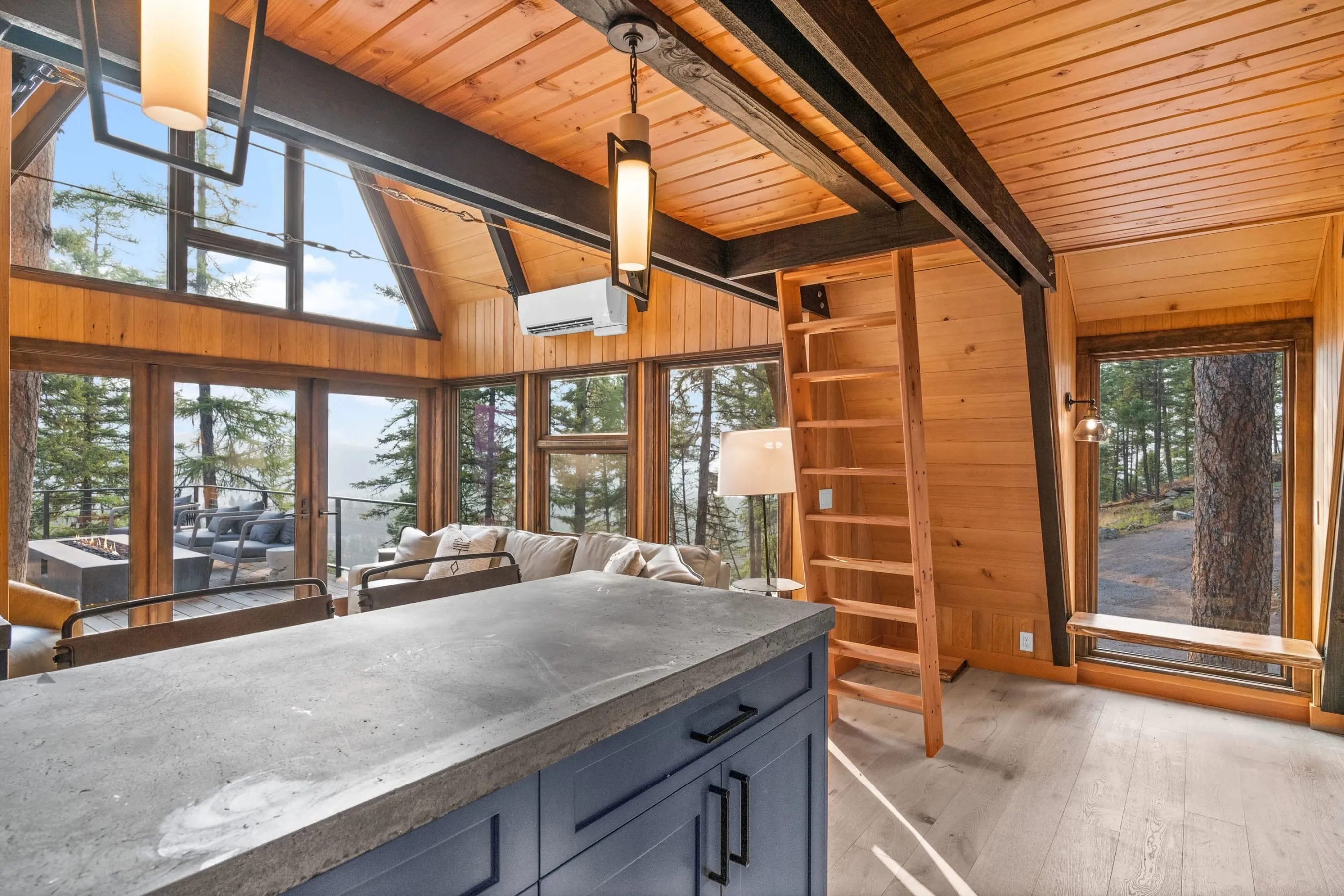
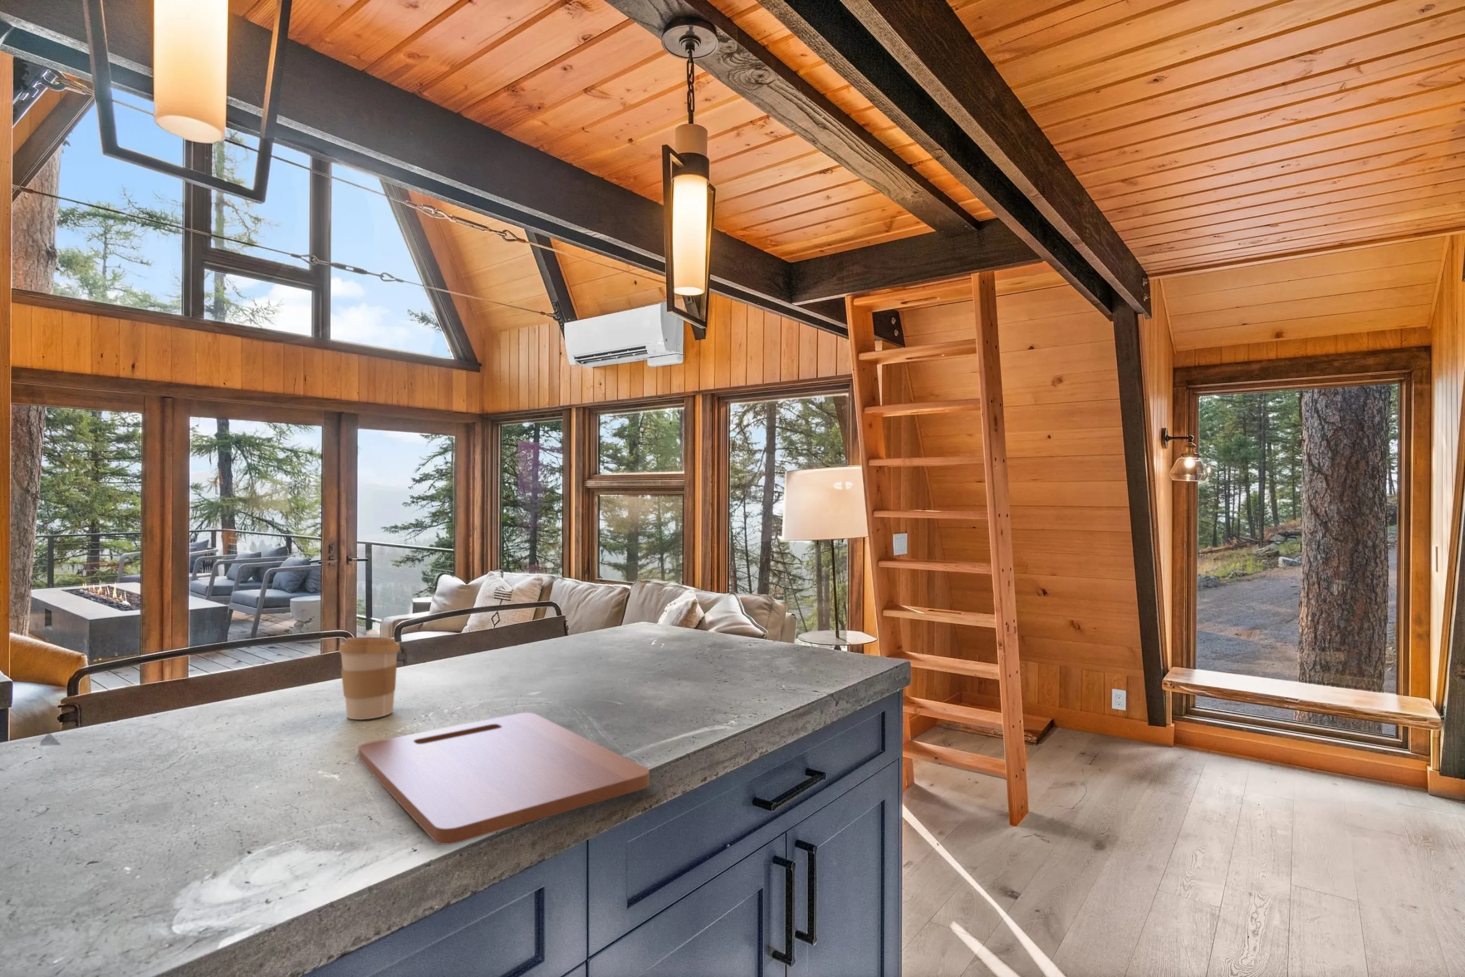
+ cutting board [358,712,650,845]
+ coffee cup [338,637,401,721]
